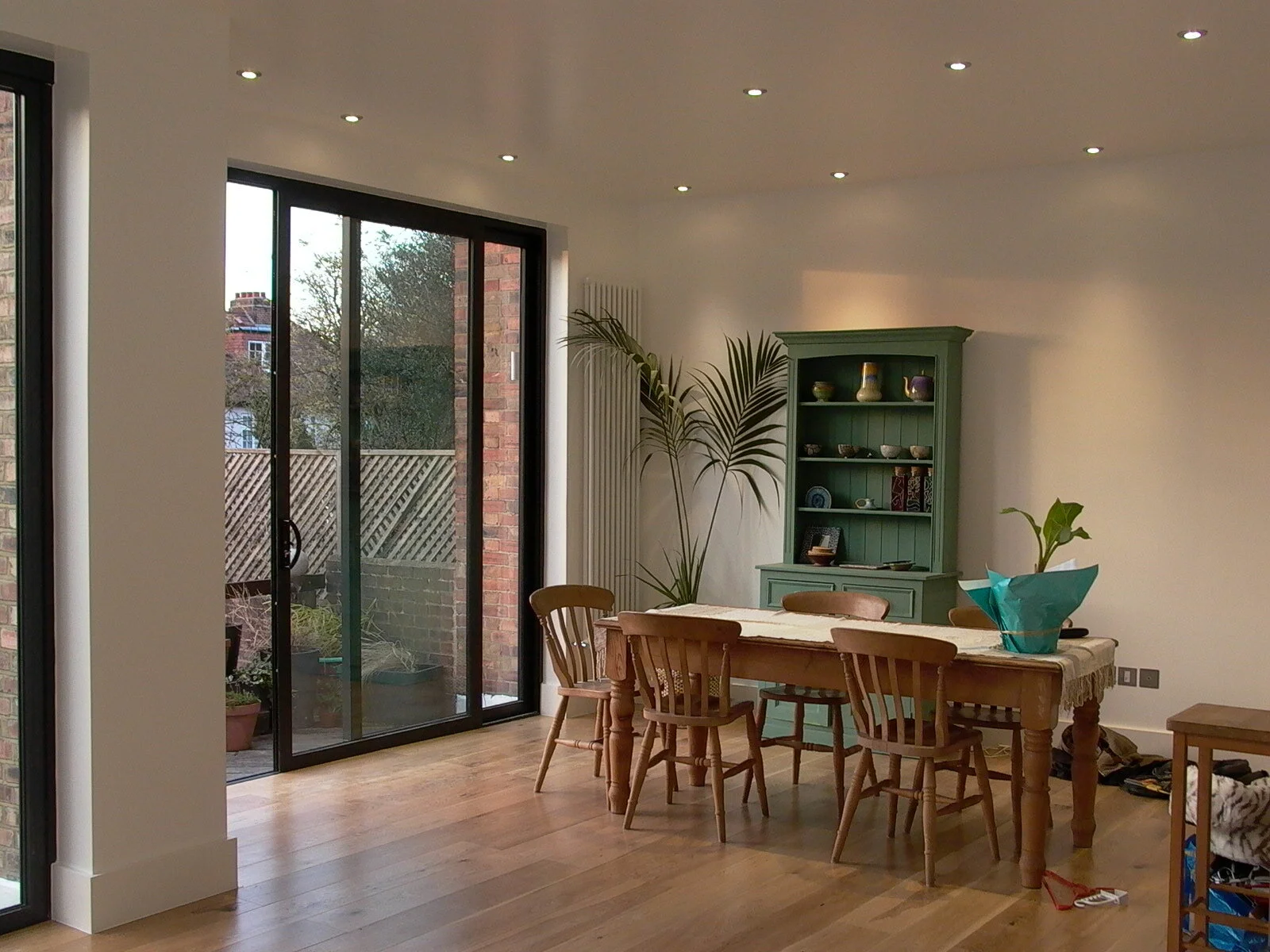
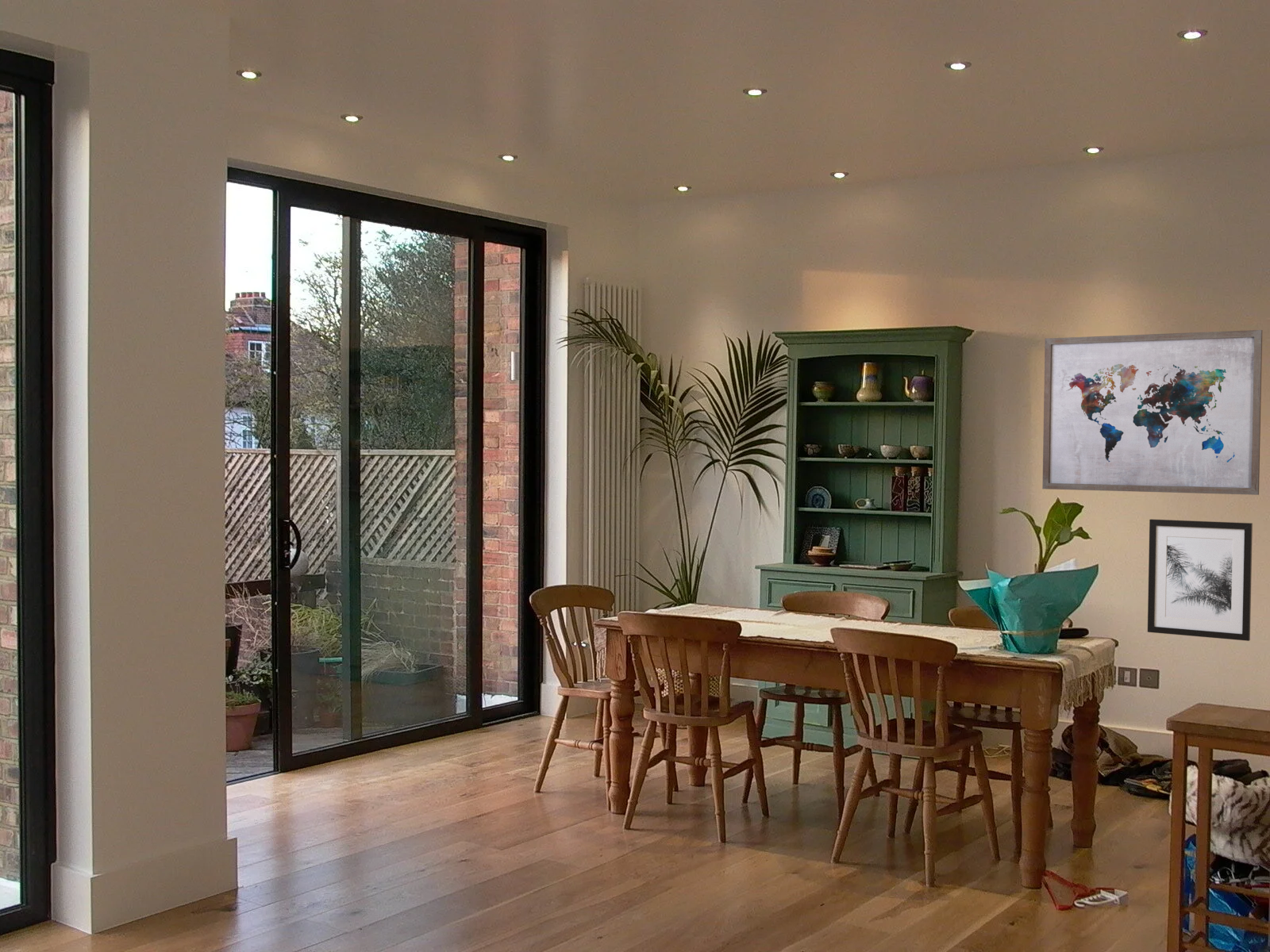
+ wall art [1041,329,1263,496]
+ wall art [1147,518,1253,642]
